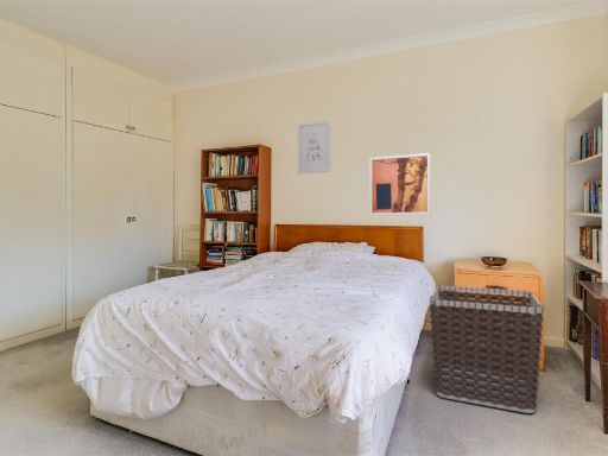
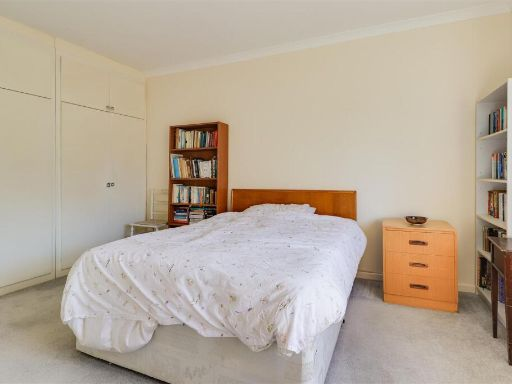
- wall art [368,152,432,216]
- wall art [297,119,331,175]
- clothes hamper [429,284,545,414]
